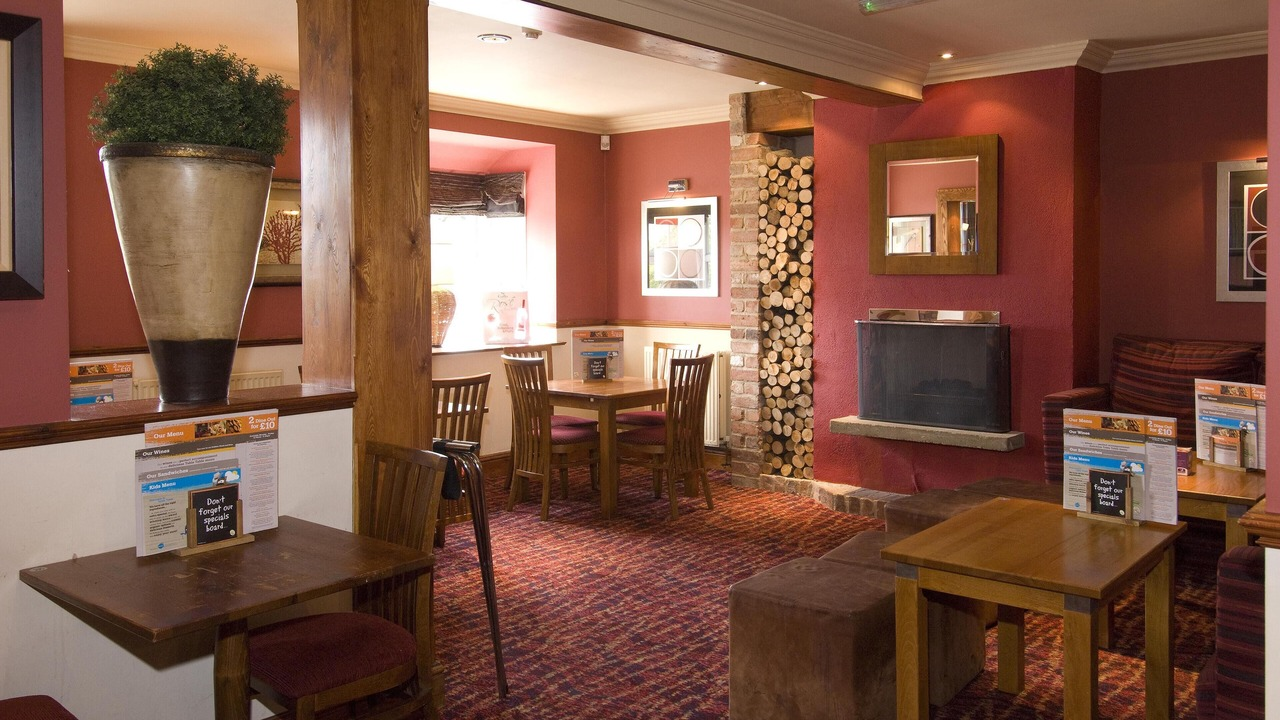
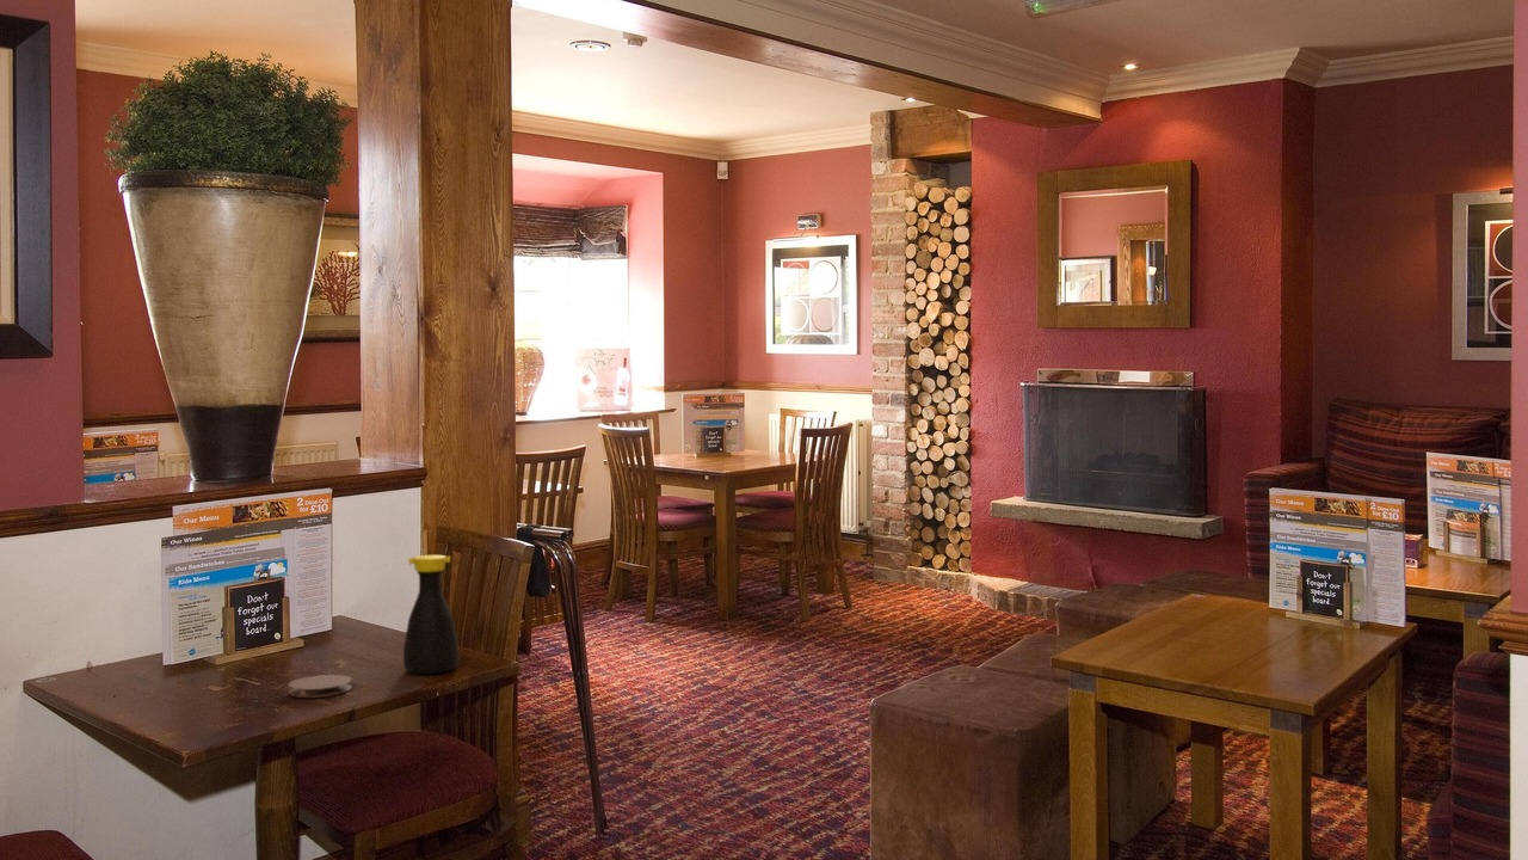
+ bottle [402,554,460,675]
+ coaster [288,674,353,699]
